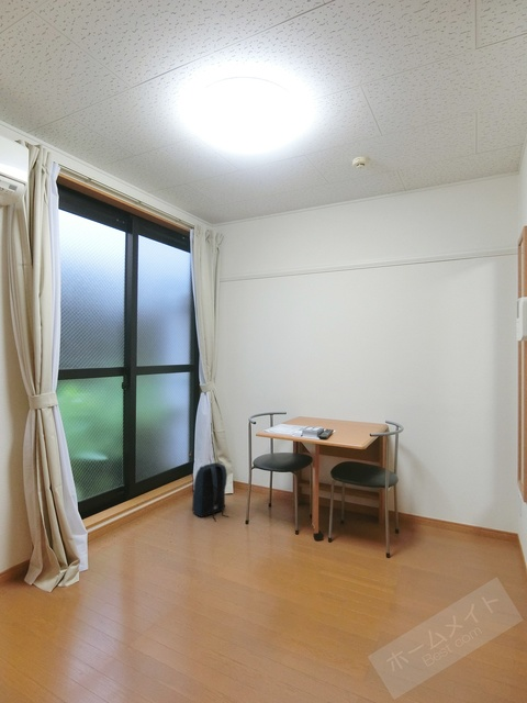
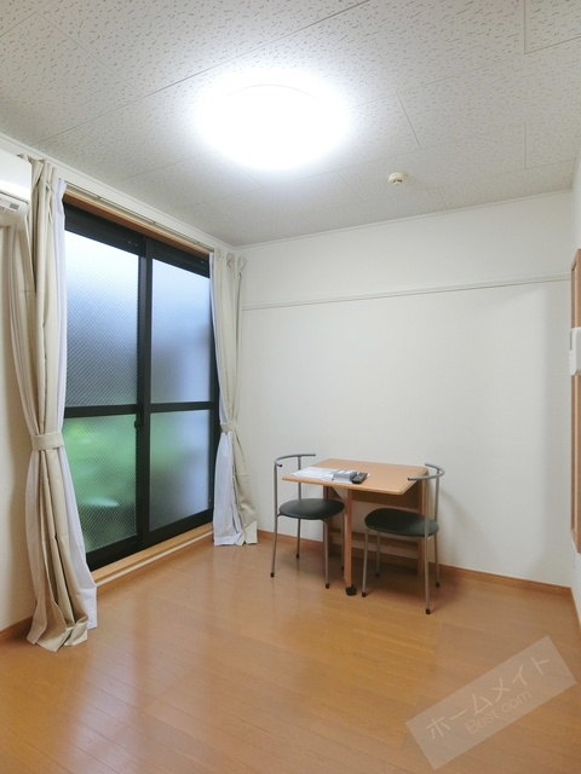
- backpack [191,461,229,523]
